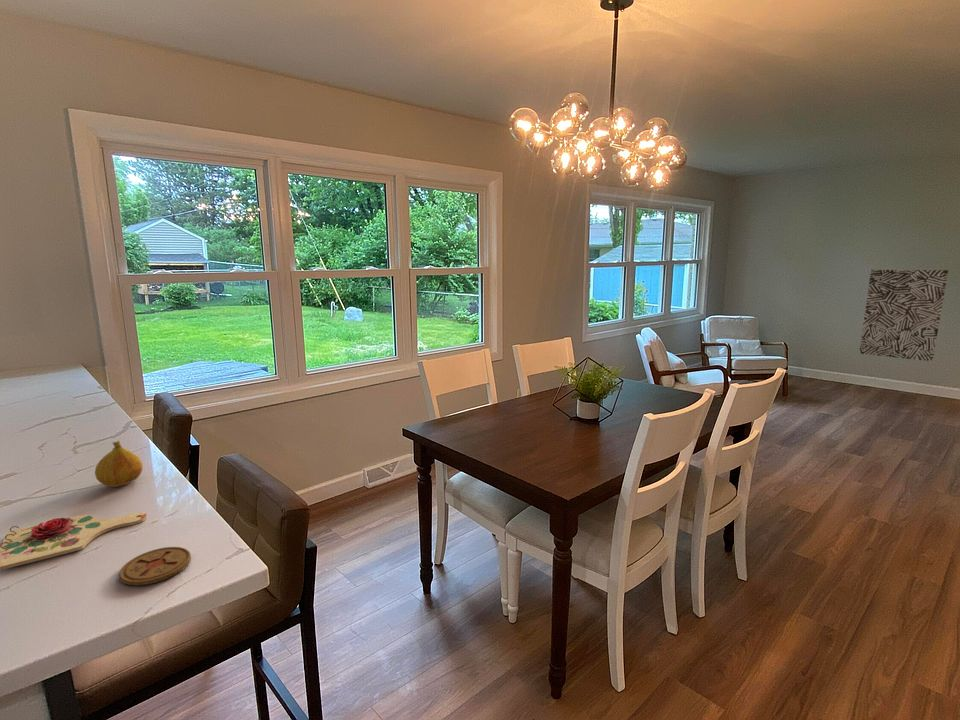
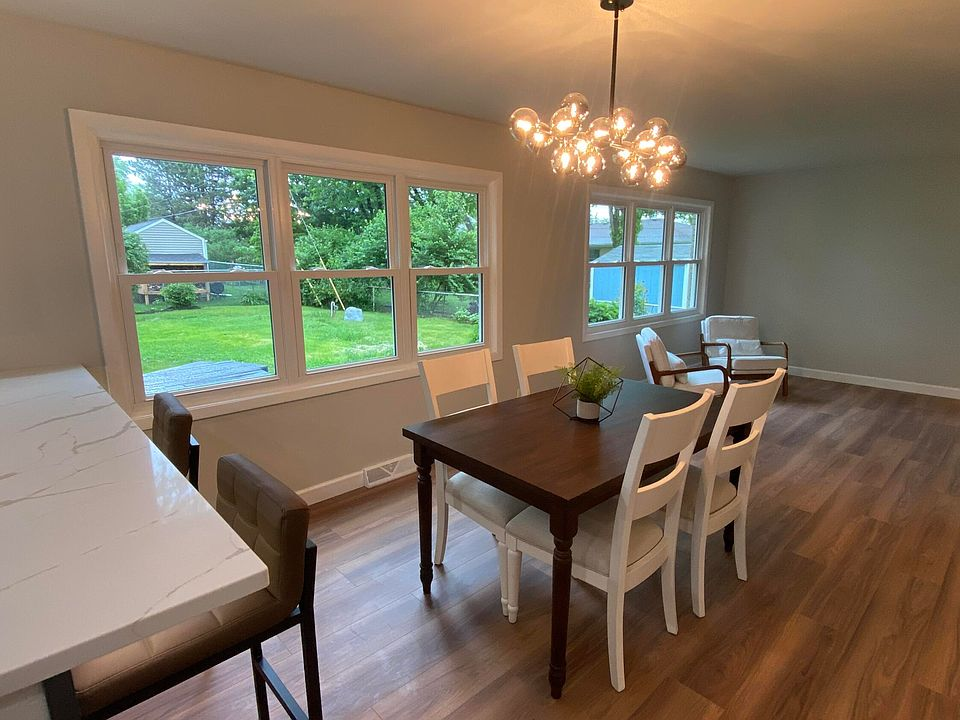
- cutting board [0,511,148,571]
- fruit [94,440,144,488]
- coaster [118,546,192,586]
- wall art [858,269,949,362]
